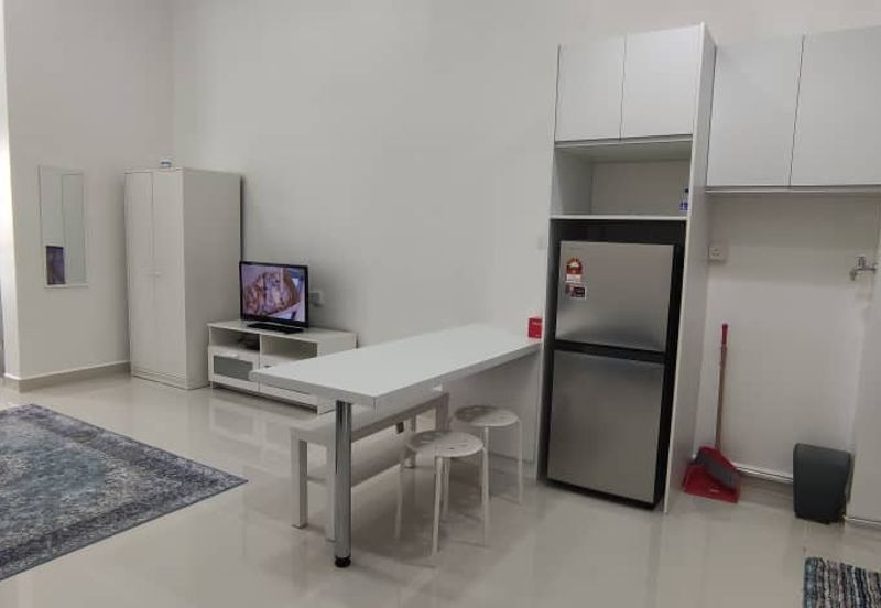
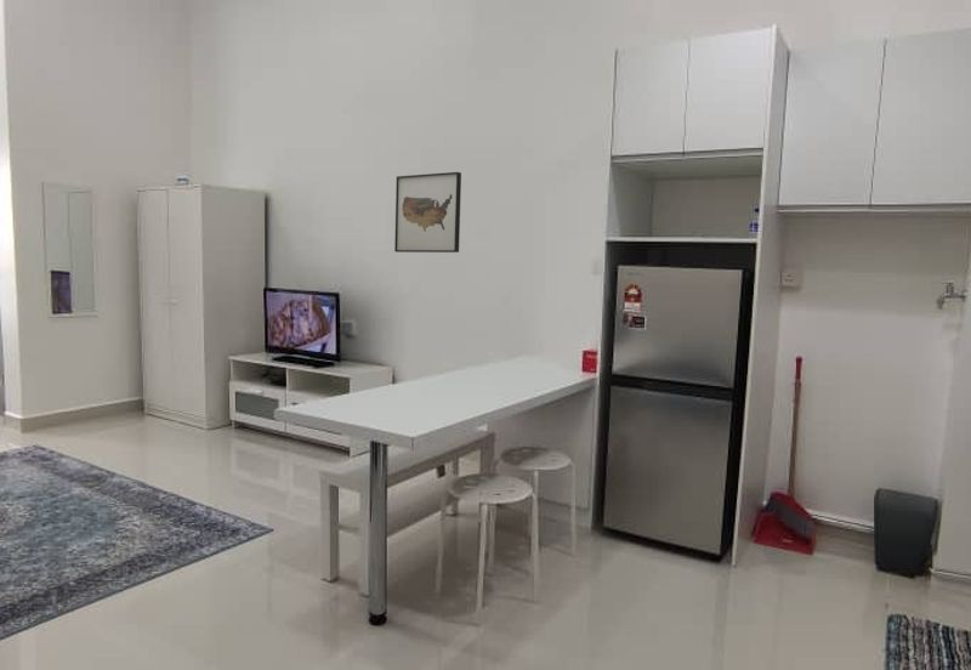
+ wall art [393,171,462,254]
